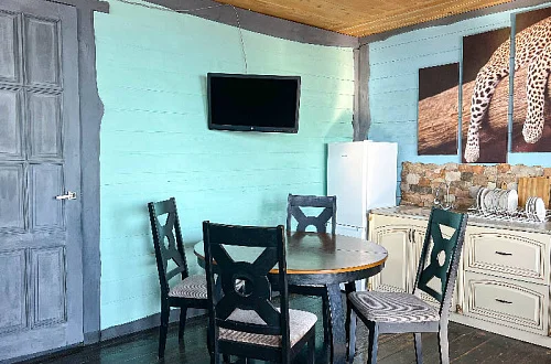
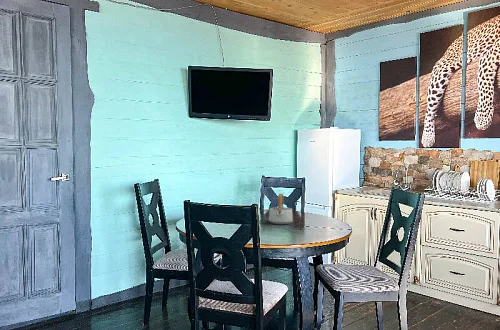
+ teapot [268,193,294,225]
